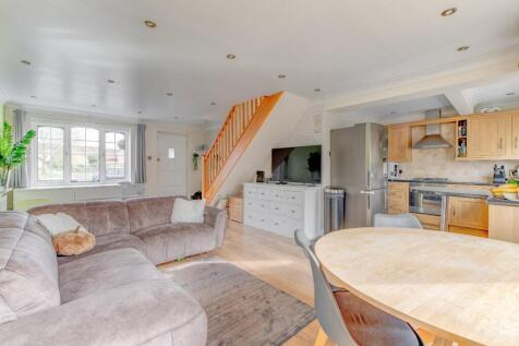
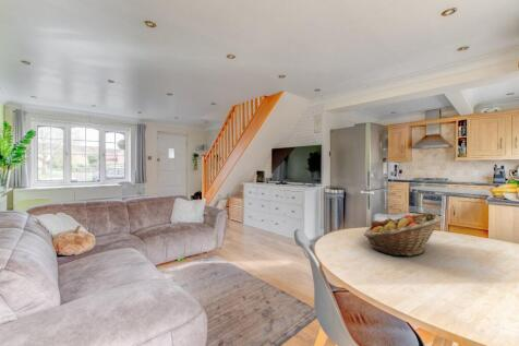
+ fruit basket [363,212,444,256]
